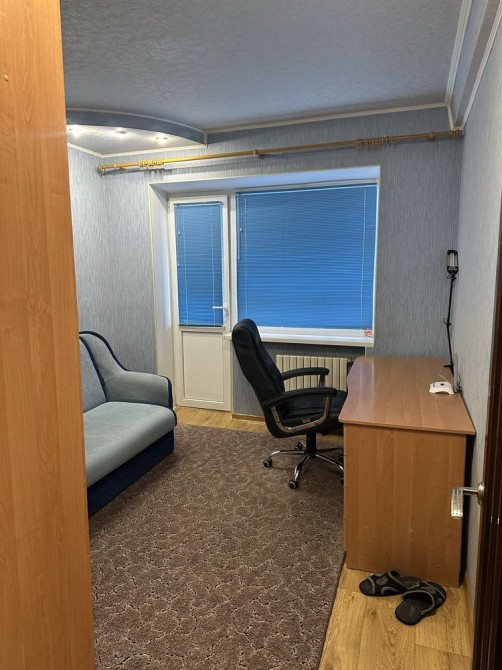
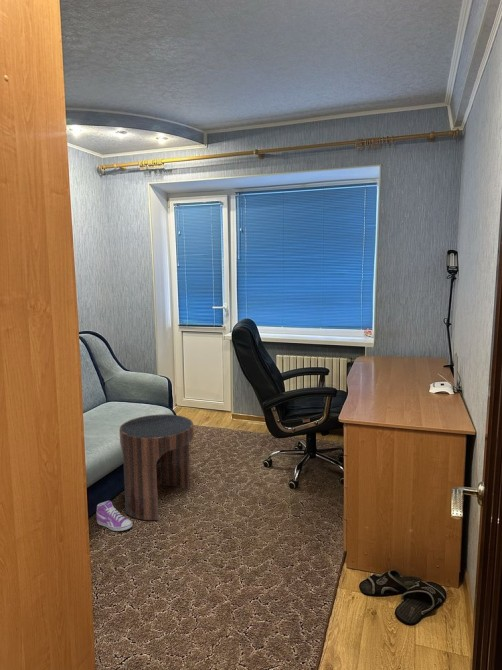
+ side table [118,414,195,521]
+ sneaker [96,500,133,532]
